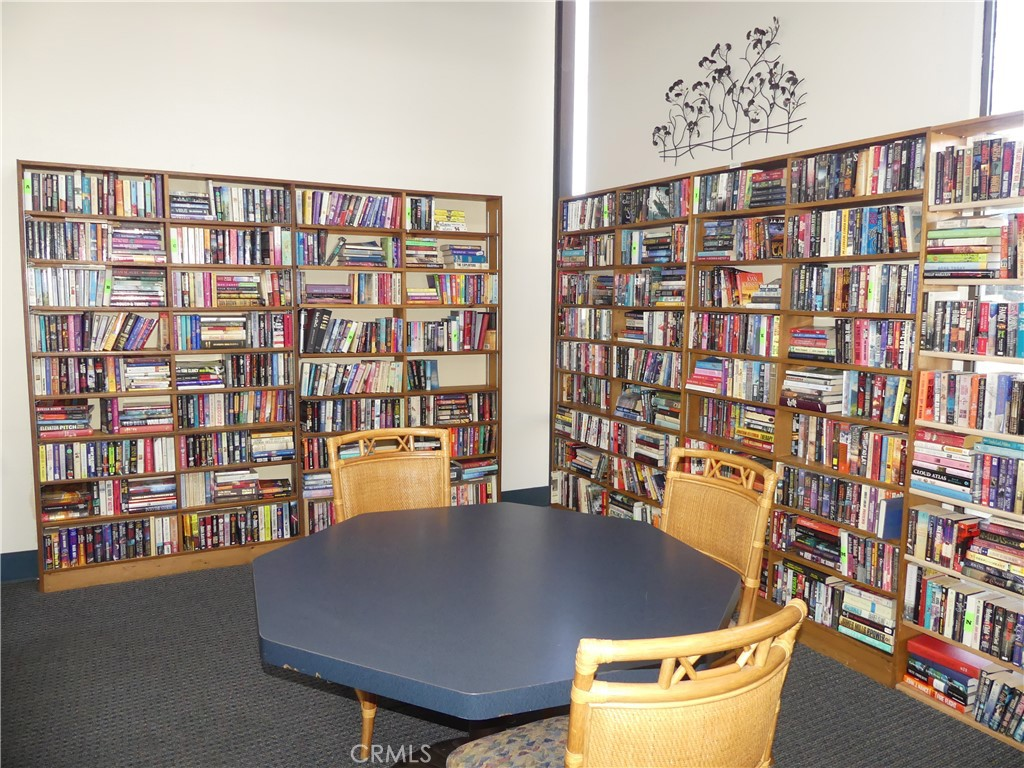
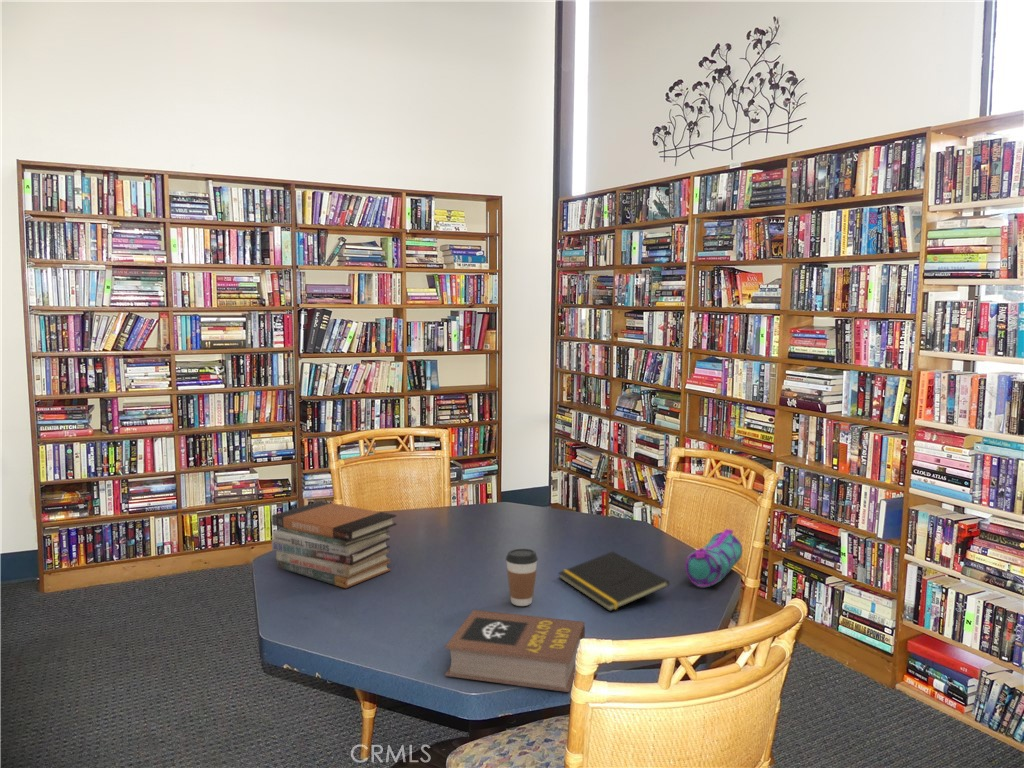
+ book [444,609,586,693]
+ book stack [271,500,398,589]
+ pencil case [684,528,743,588]
+ coffee cup [505,548,539,607]
+ notepad [557,550,670,612]
